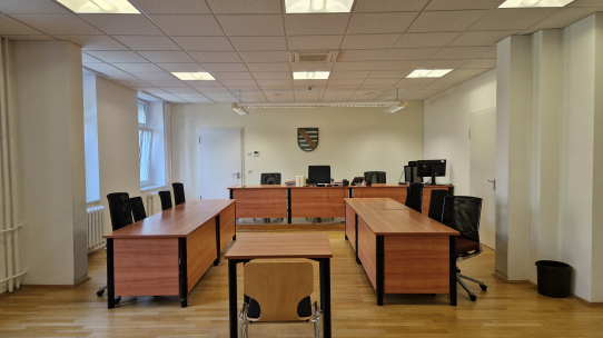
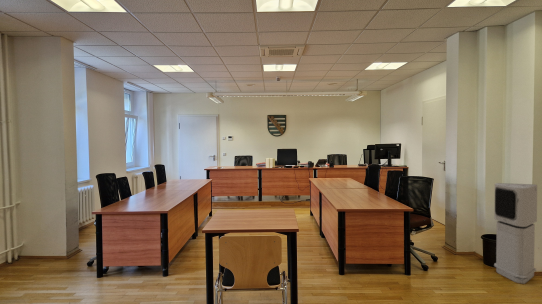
+ air purifier [493,182,538,285]
